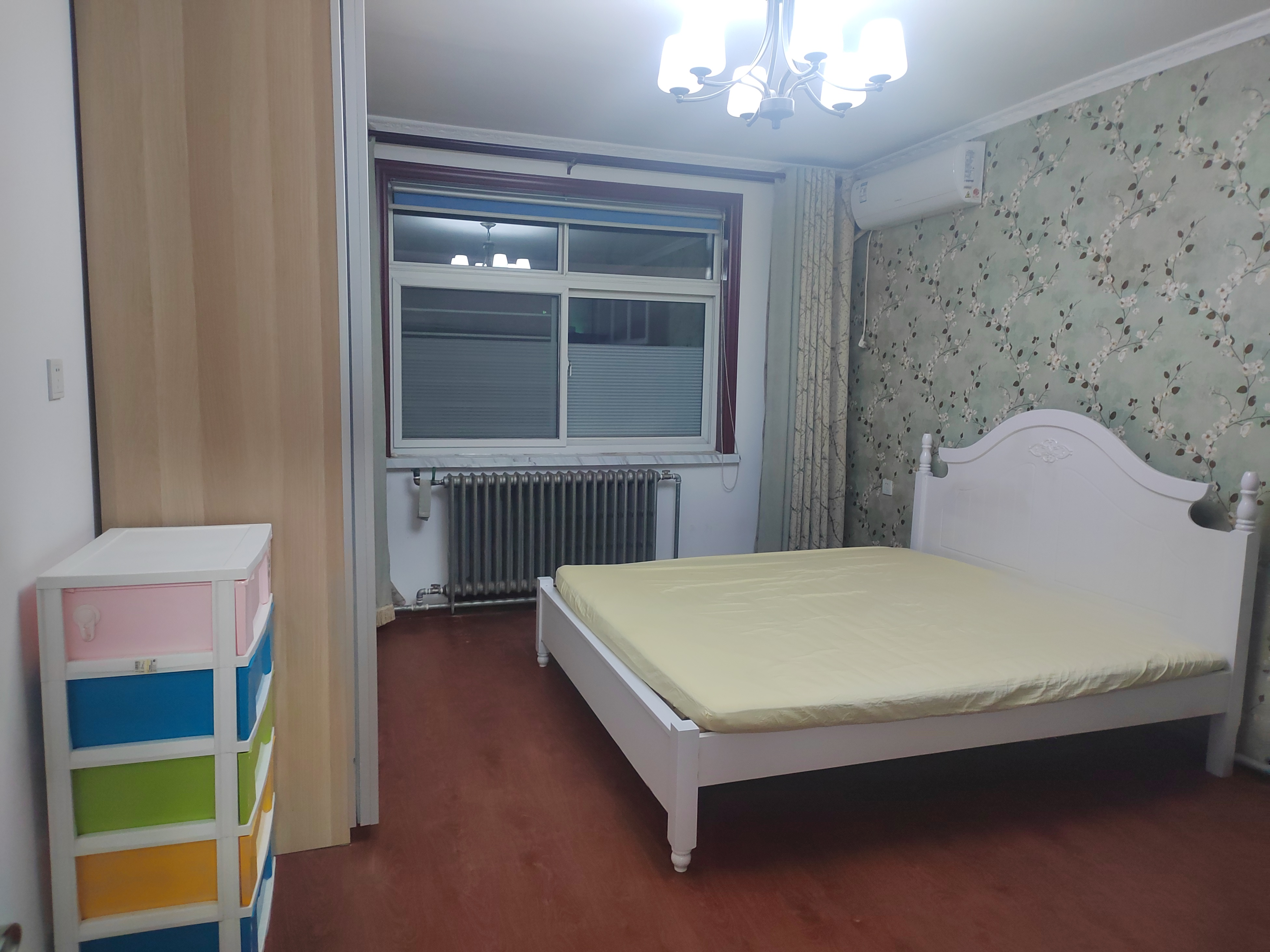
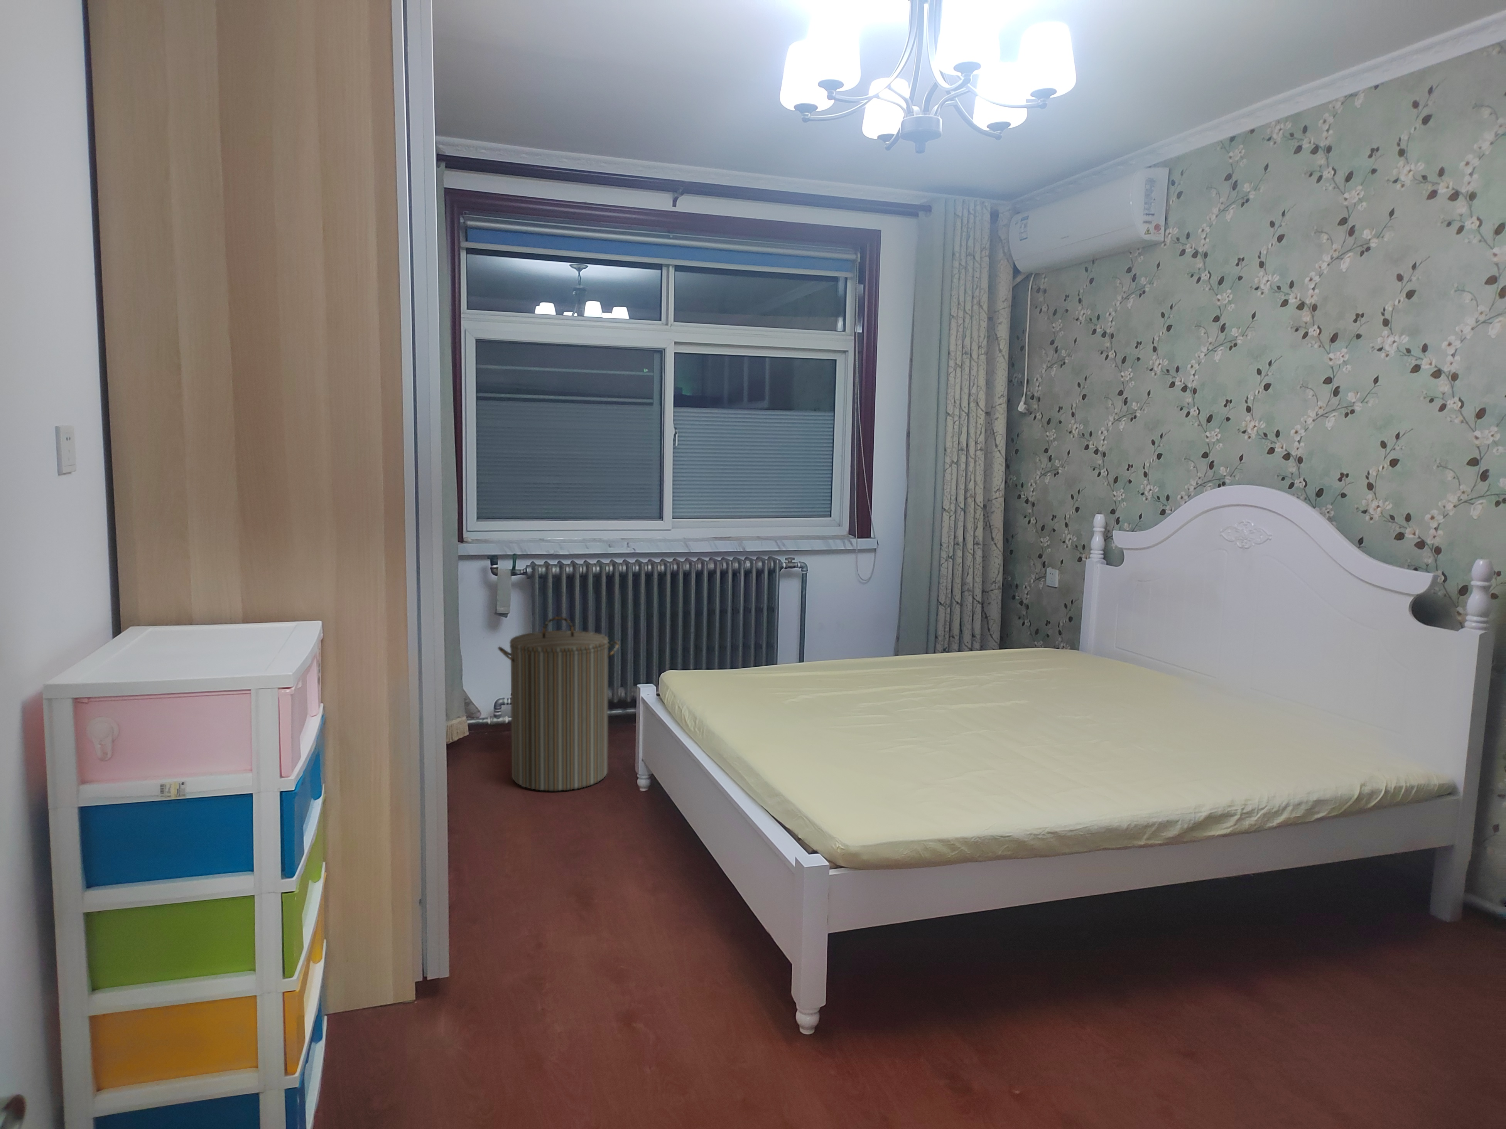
+ laundry hamper [498,617,619,791]
